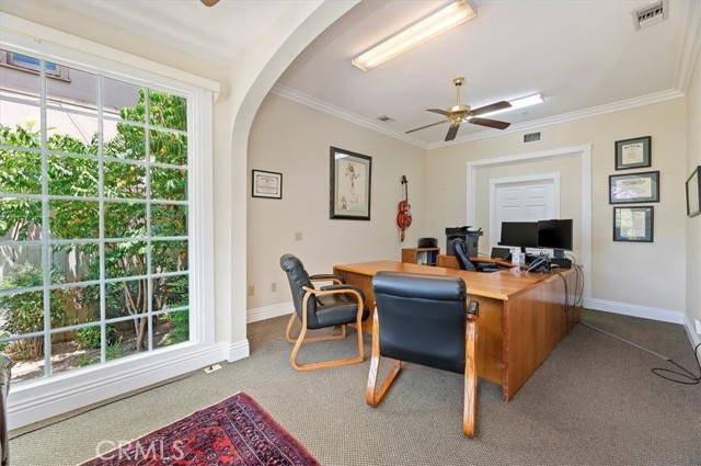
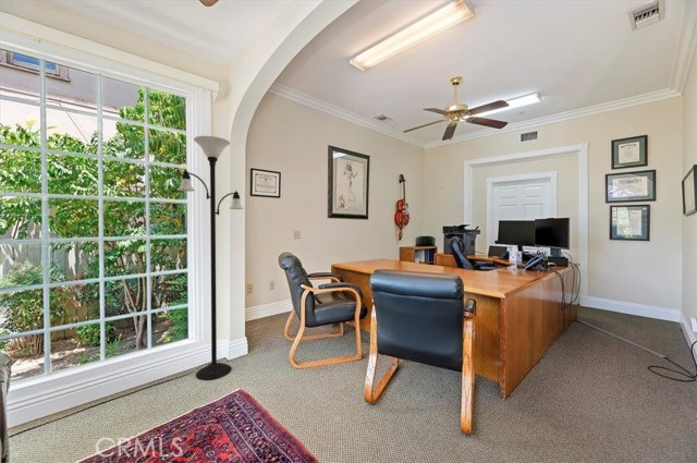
+ floor lamp [176,135,245,380]
